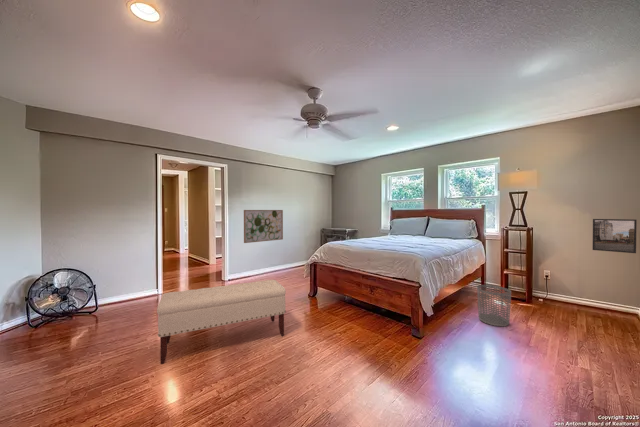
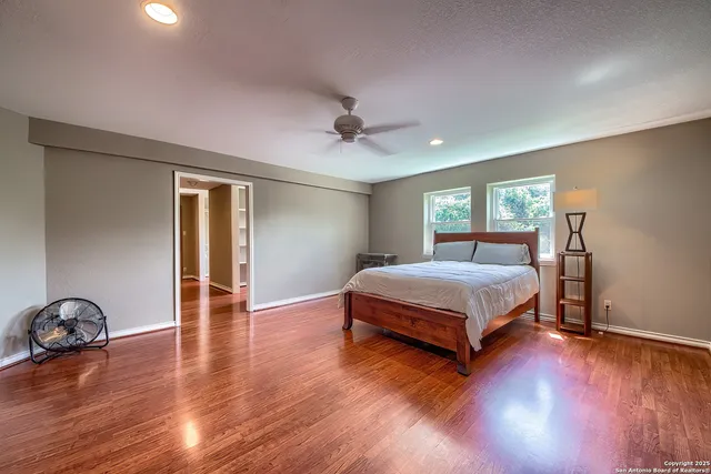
- wall art [243,209,284,244]
- bench [156,279,287,365]
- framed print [592,218,638,254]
- waste bin [476,284,512,327]
